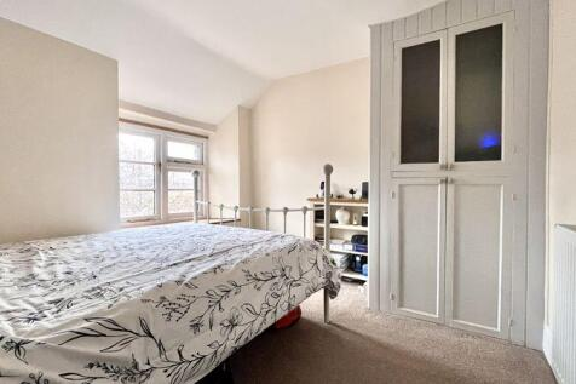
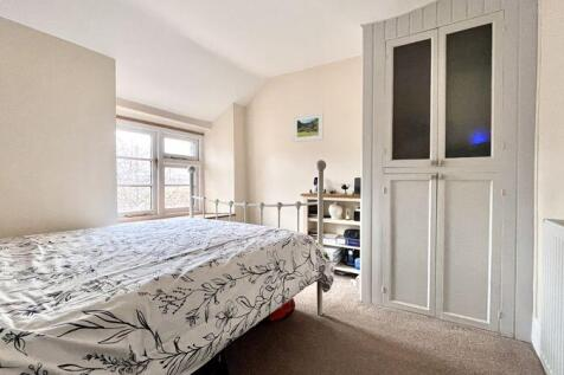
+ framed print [291,111,325,143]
